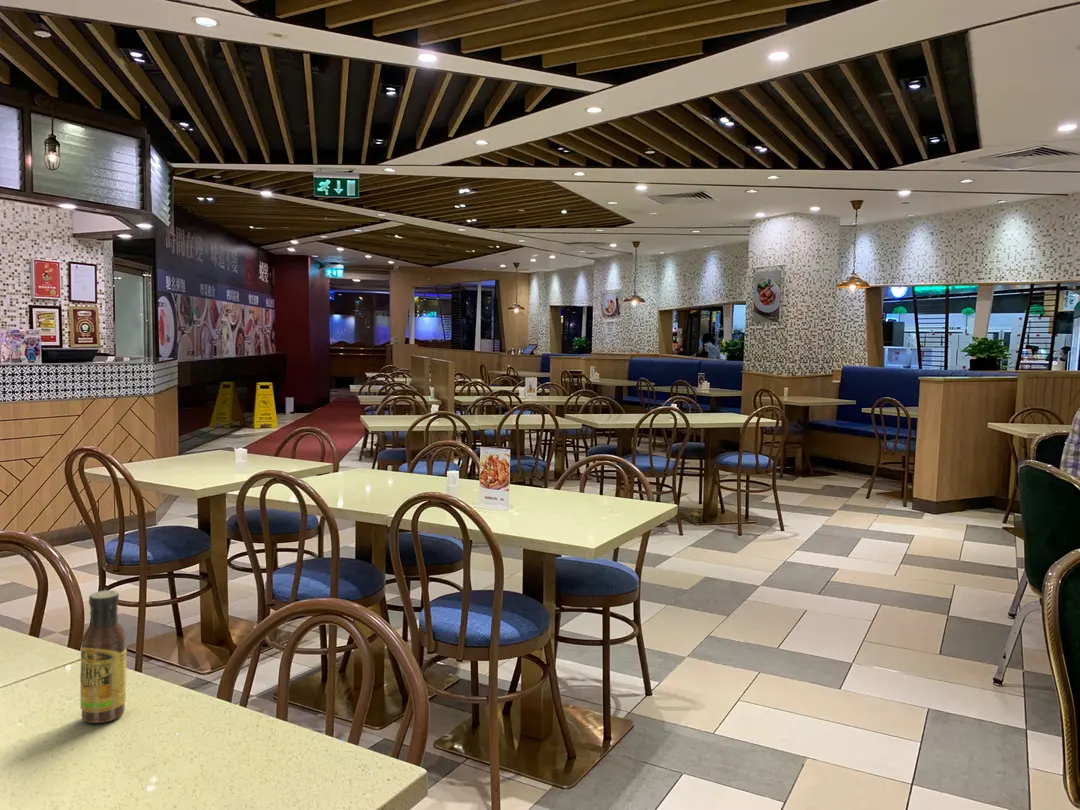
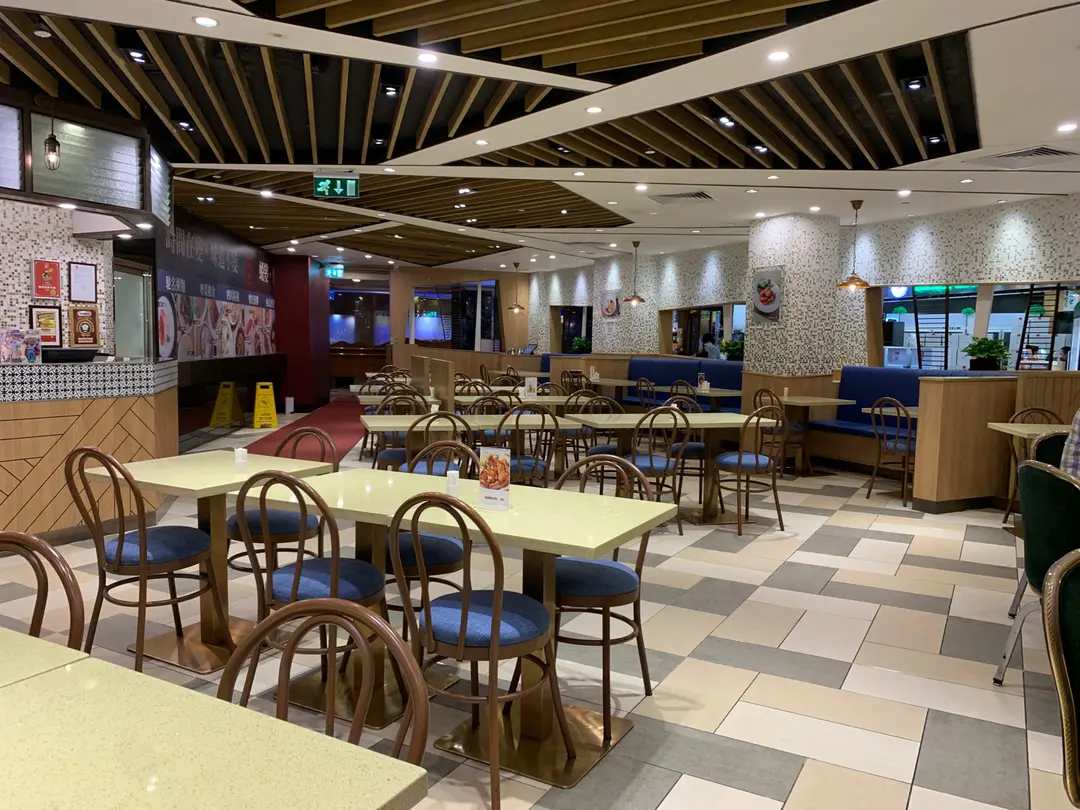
- sauce bottle [79,589,127,724]
